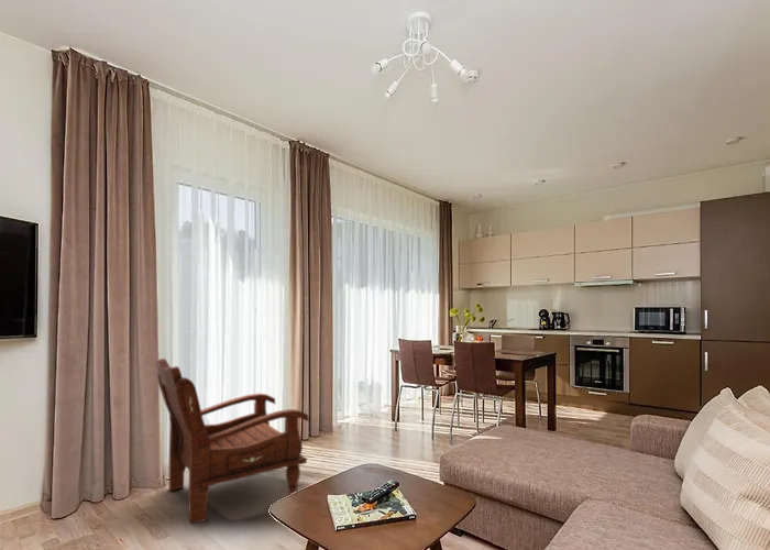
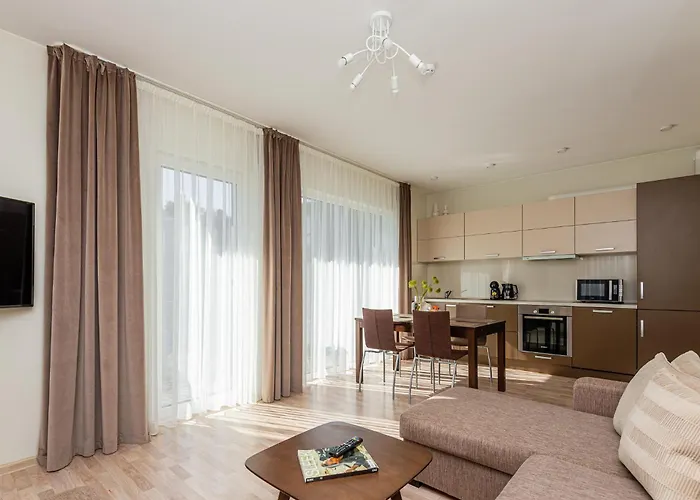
- armchair [155,358,310,526]
